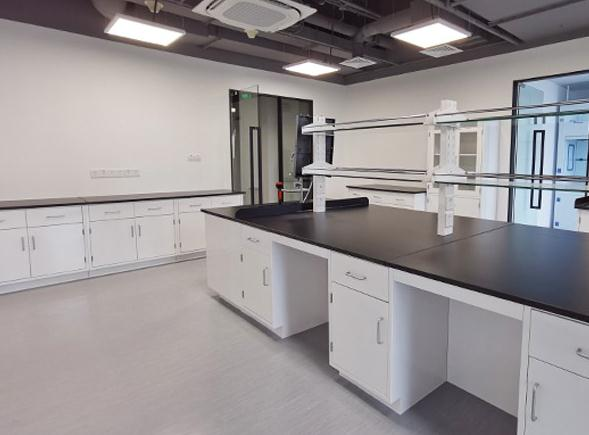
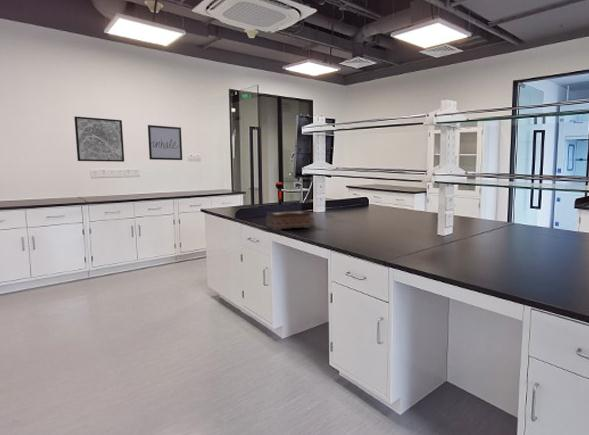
+ wall art [147,124,183,161]
+ wall art [73,115,125,163]
+ tissue box [265,210,312,231]
